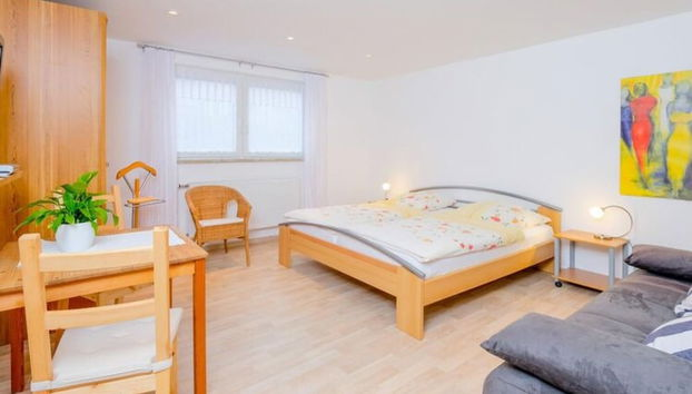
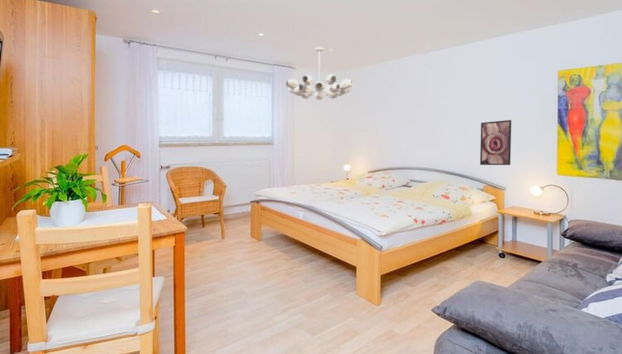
+ chandelier [285,46,353,101]
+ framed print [479,119,512,166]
